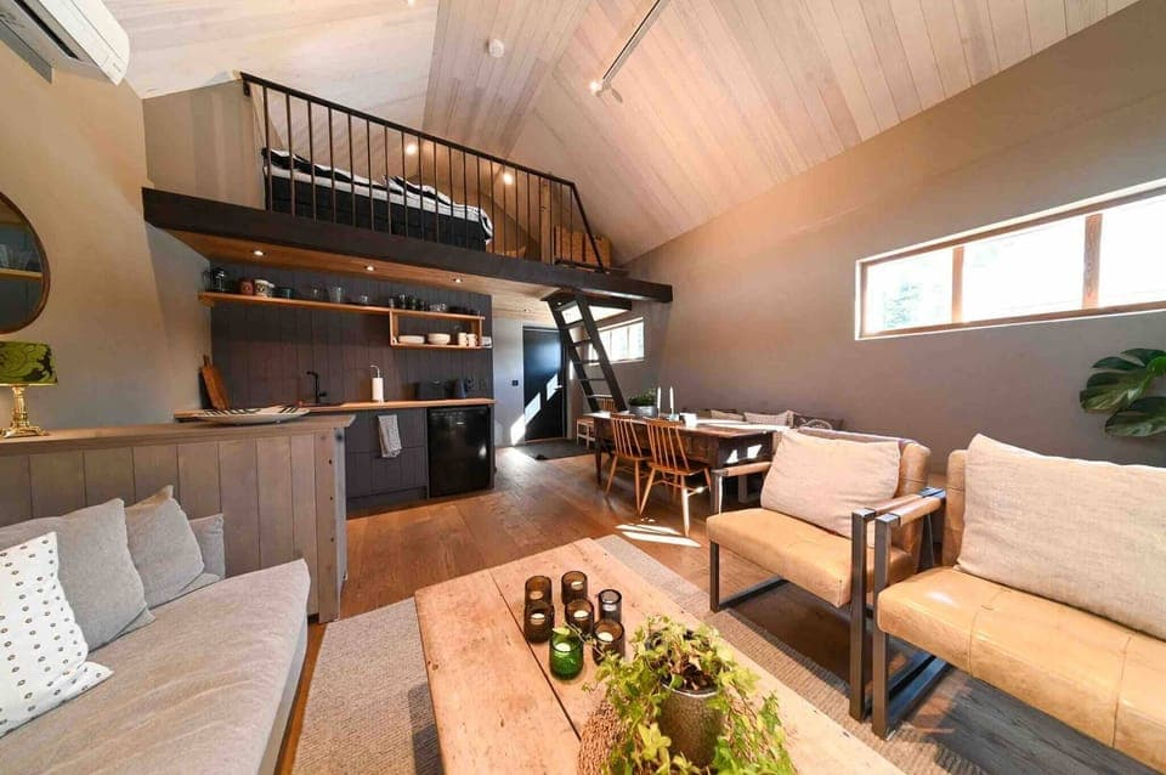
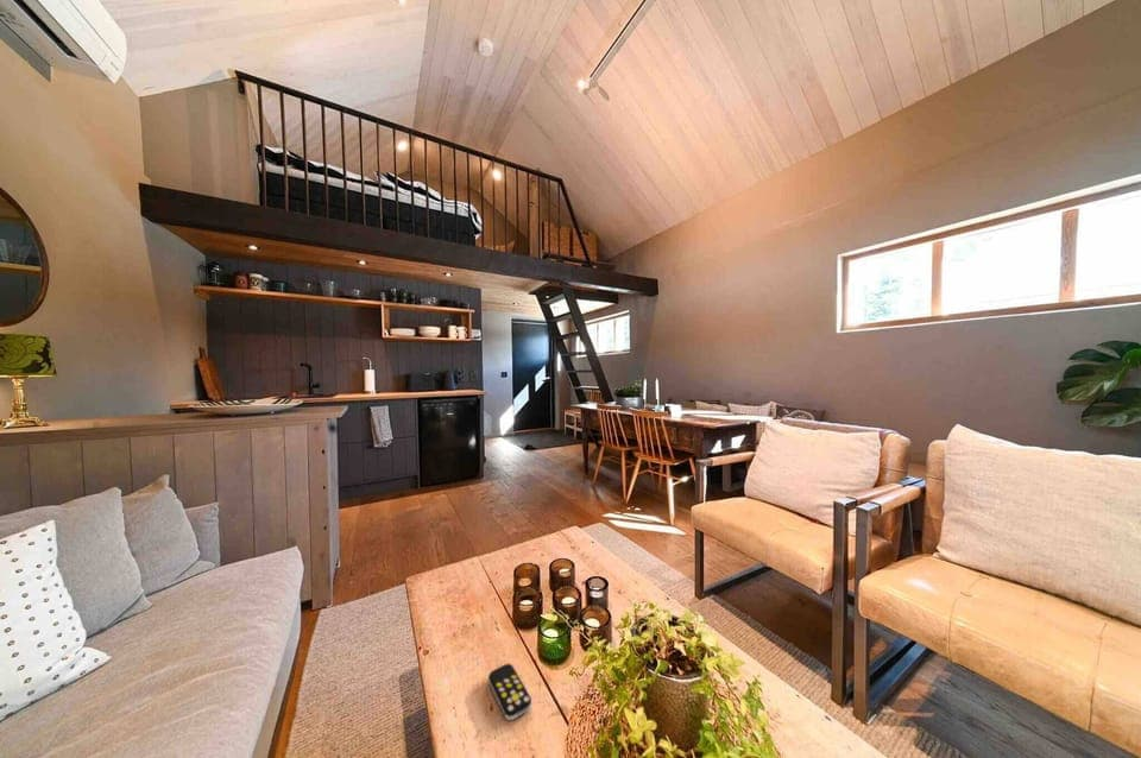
+ remote control [487,663,532,721]
